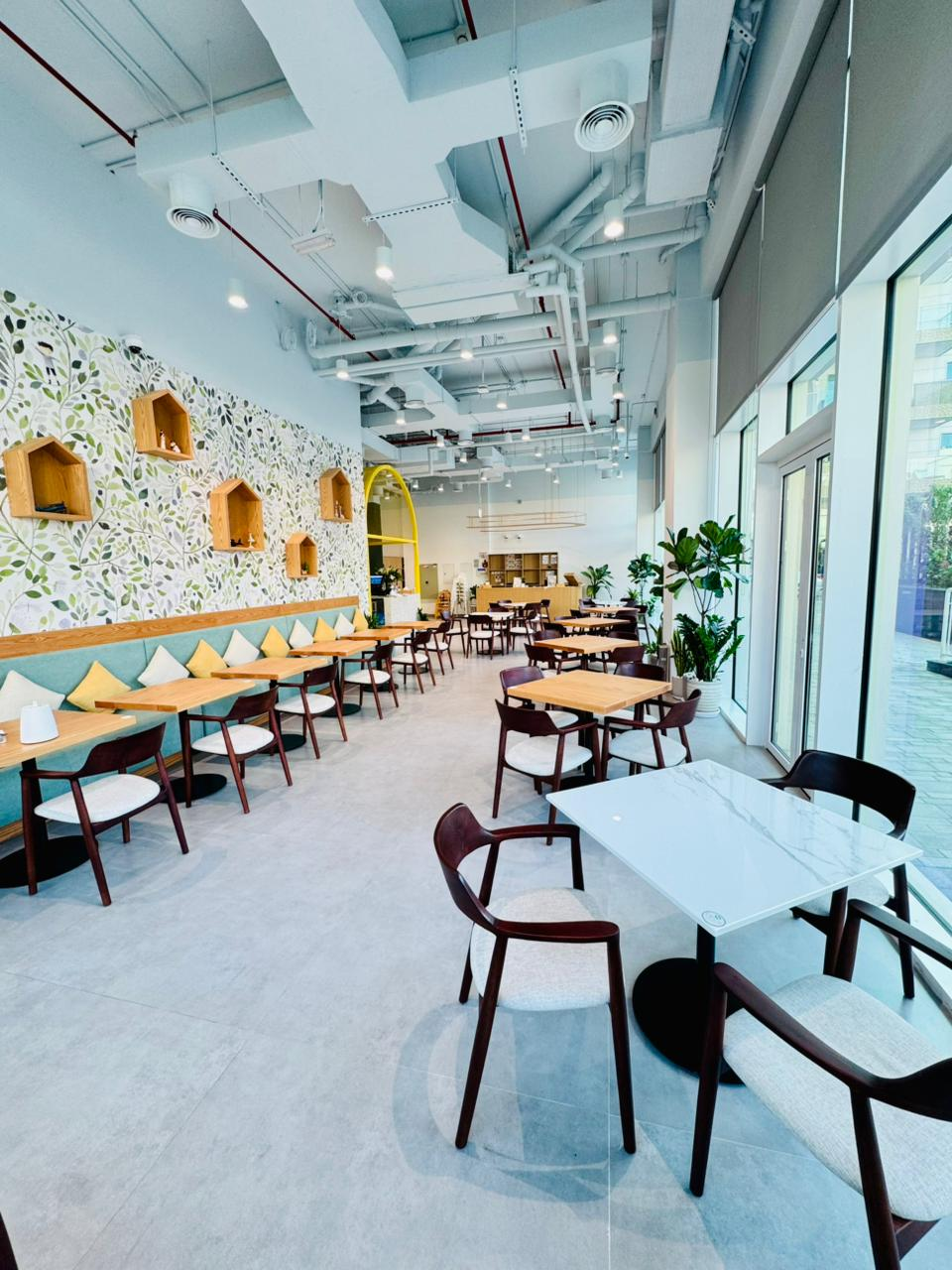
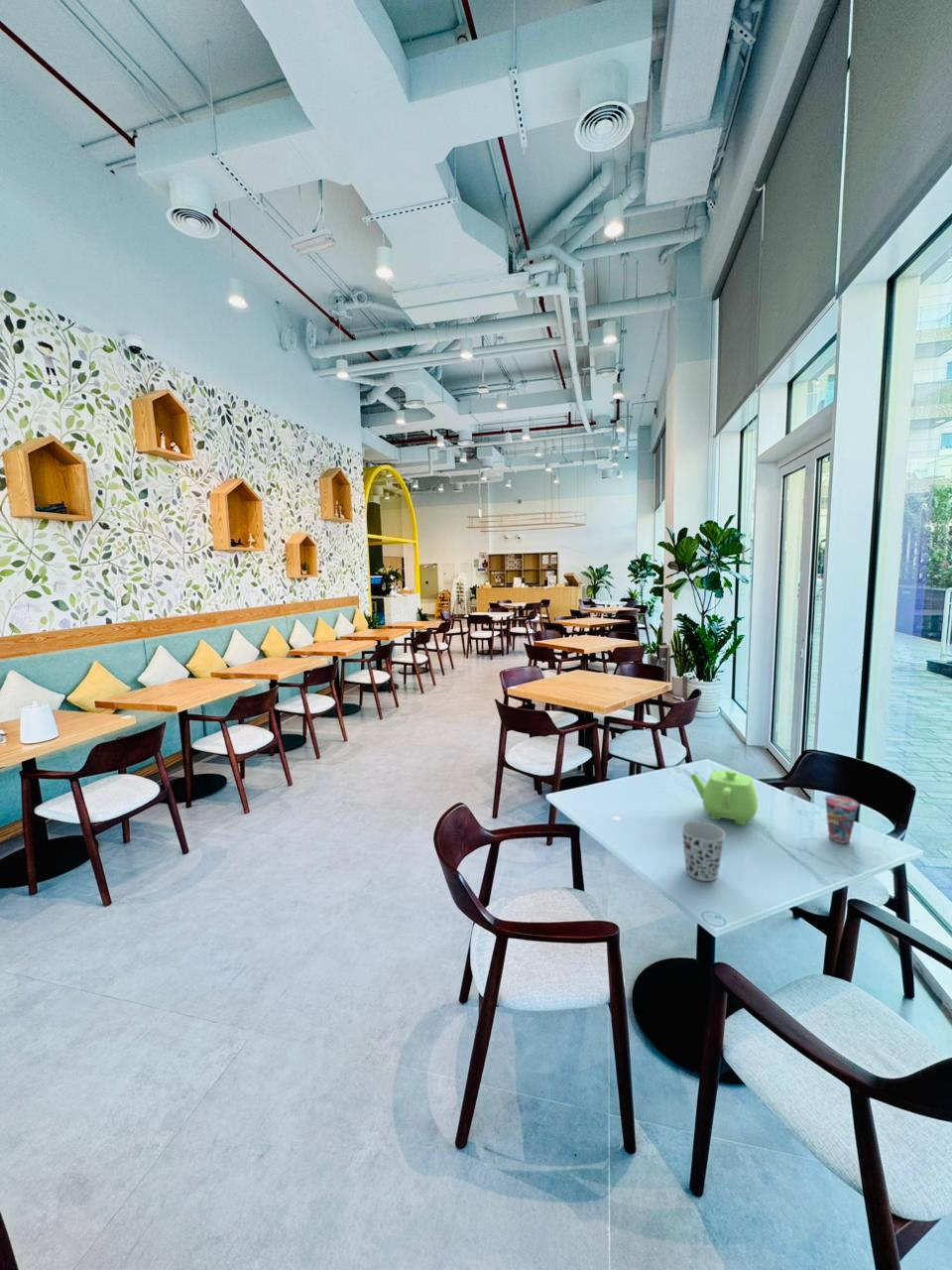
+ cup [680,820,727,882]
+ cup [824,794,860,844]
+ teapot [689,769,759,826]
